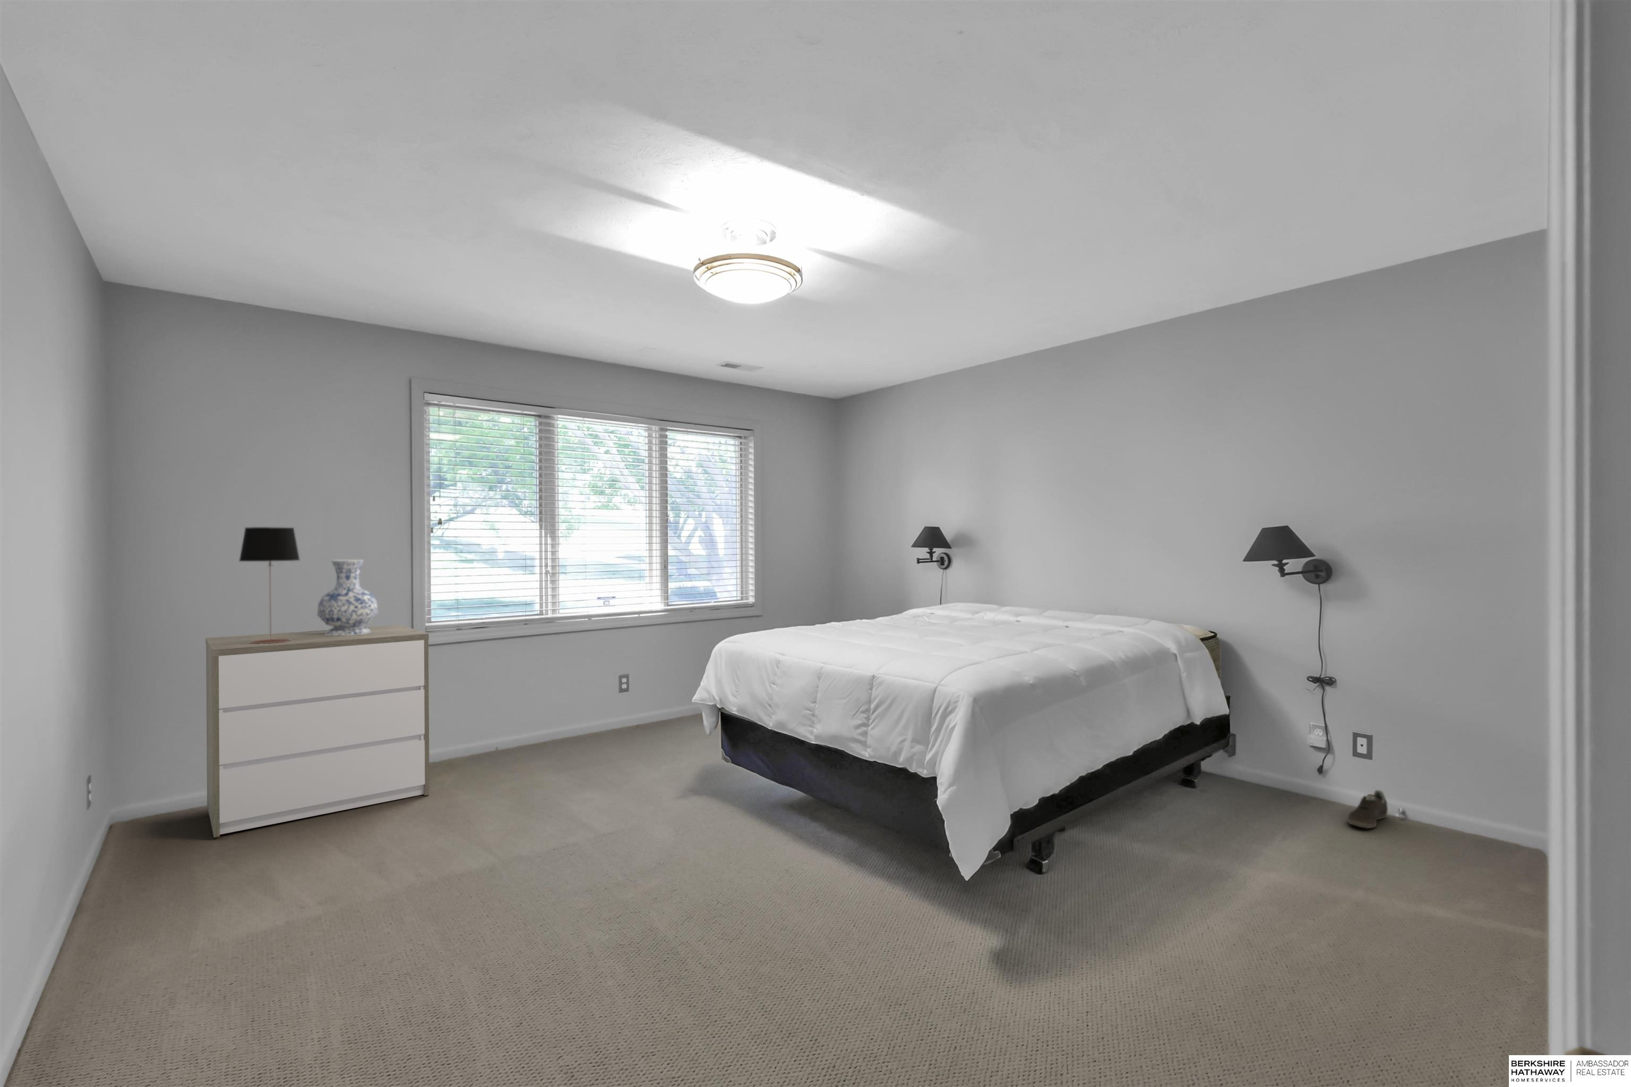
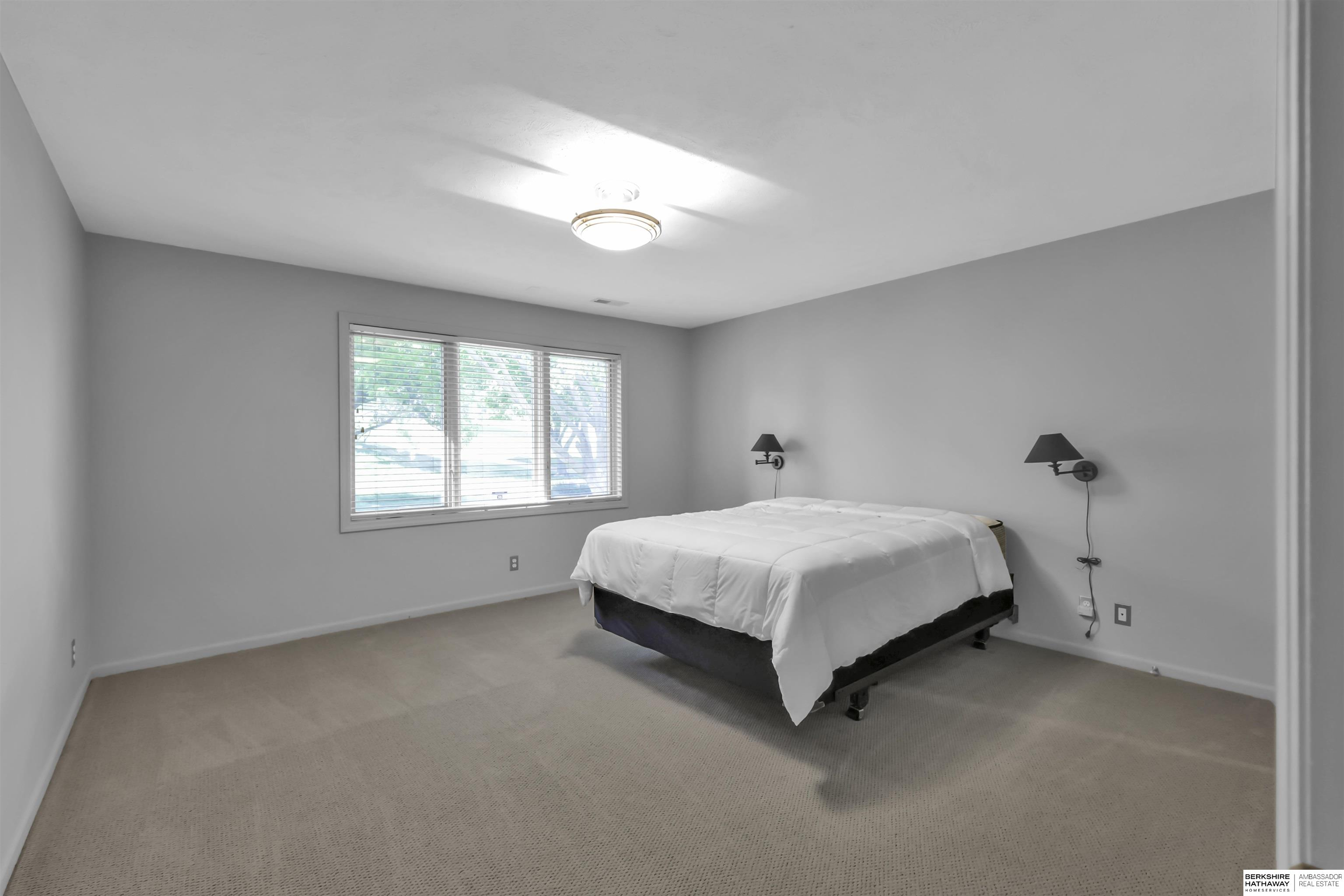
- vase [317,559,379,634]
- sneaker [1347,790,1388,829]
- dresser [205,625,430,838]
- table lamp [238,527,301,644]
